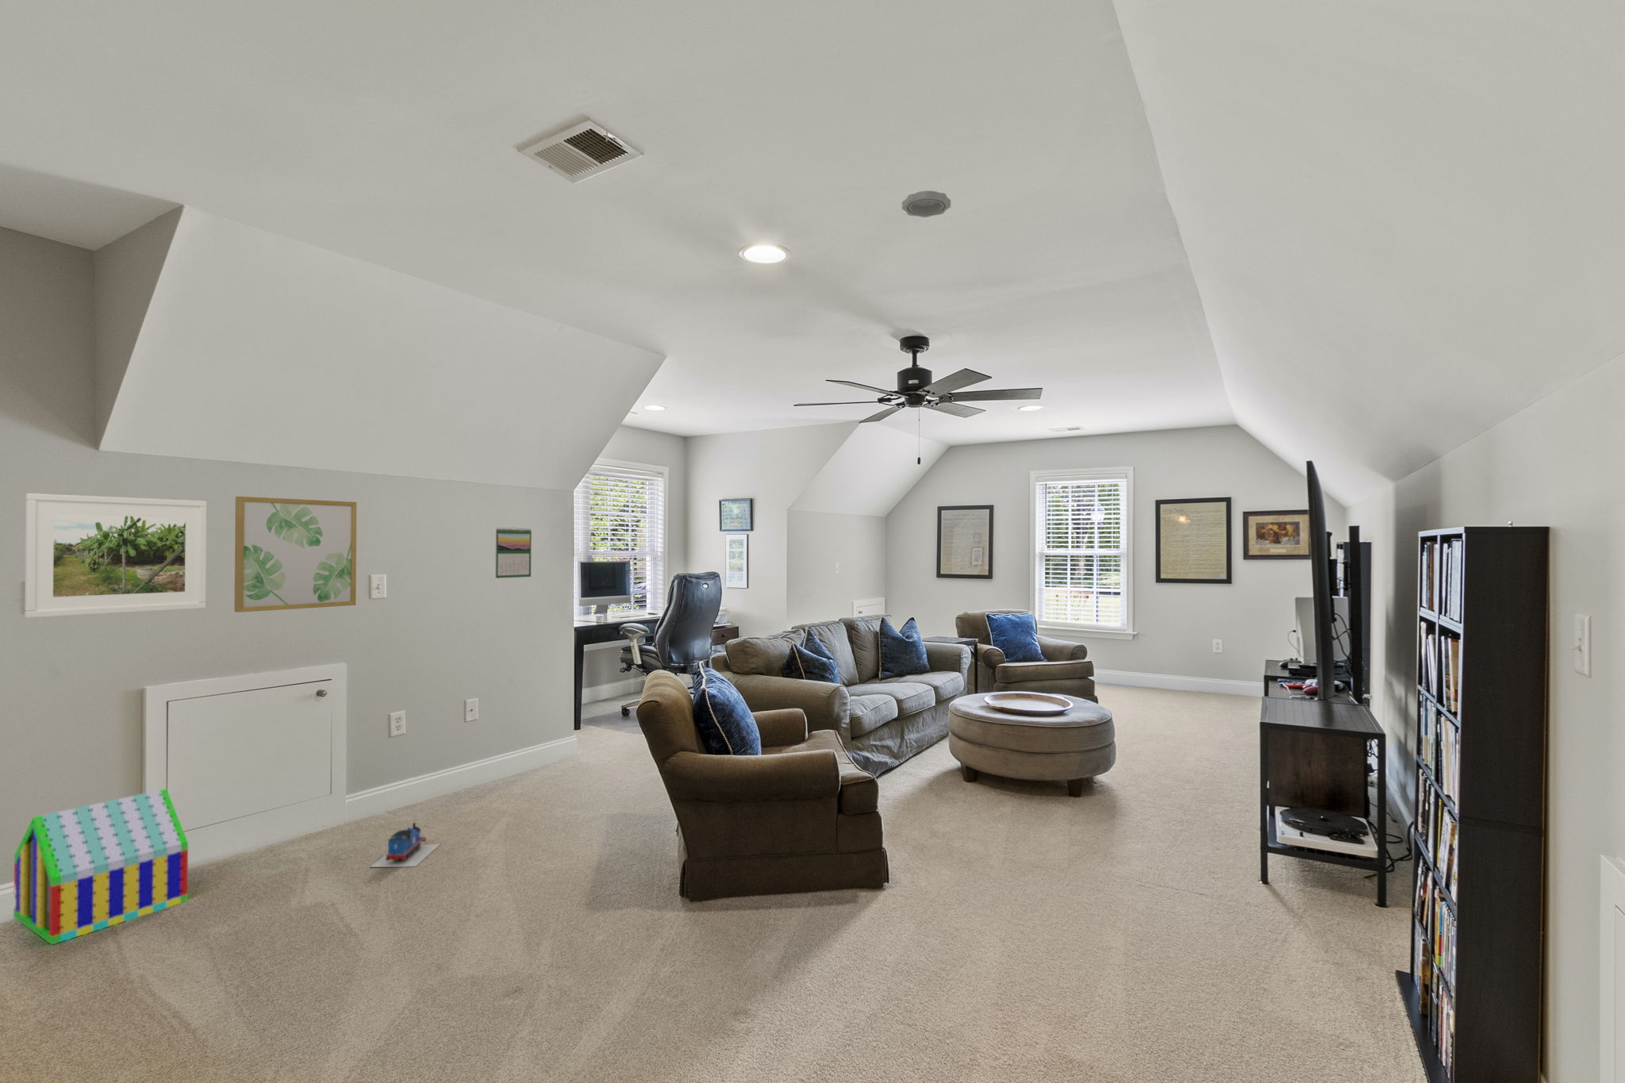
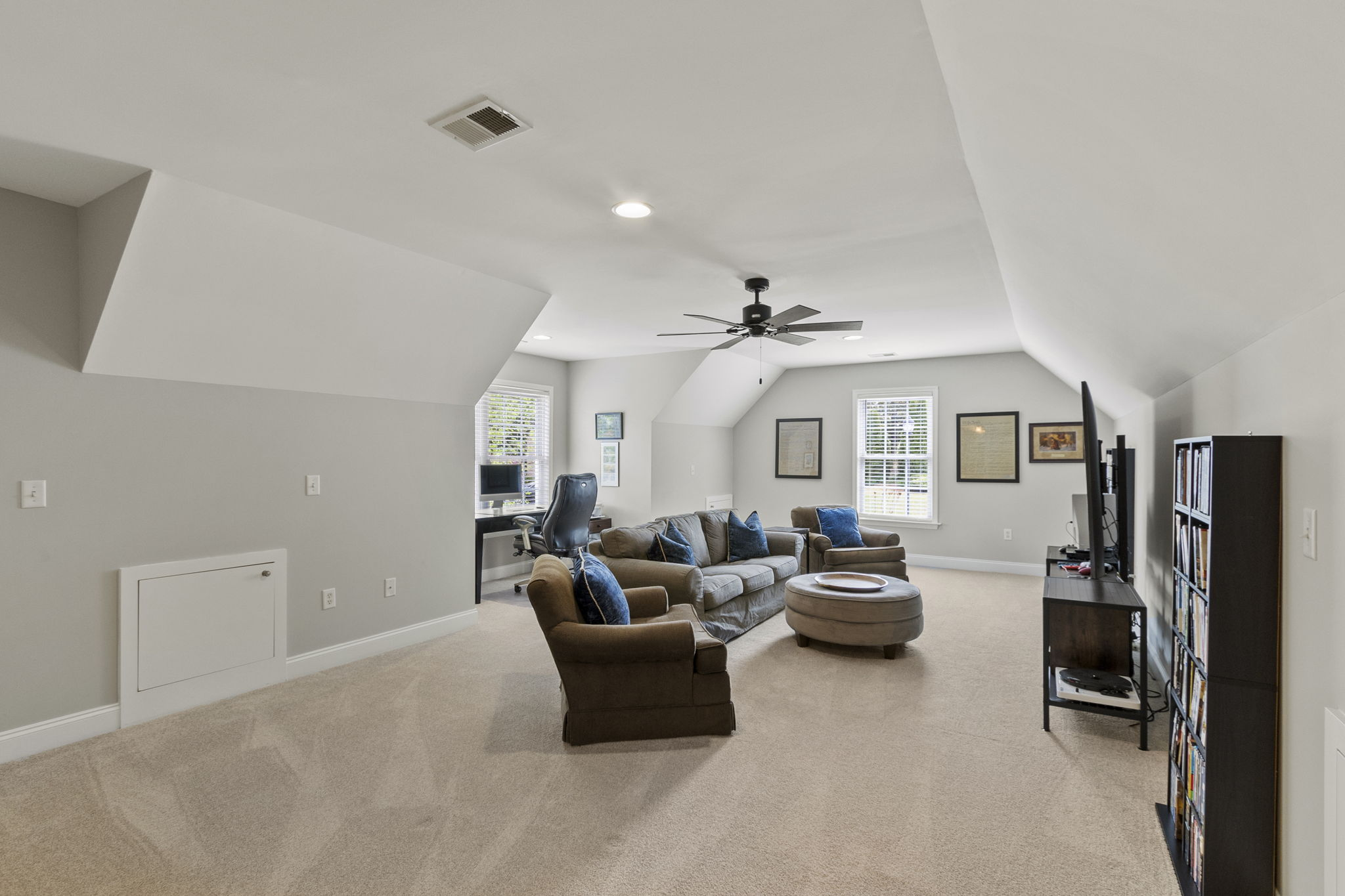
- toy house [13,788,188,945]
- calendar [494,527,533,579]
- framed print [24,493,207,619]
- wall art [233,496,358,613]
- train [370,822,441,868]
- smoke detector [901,191,951,219]
